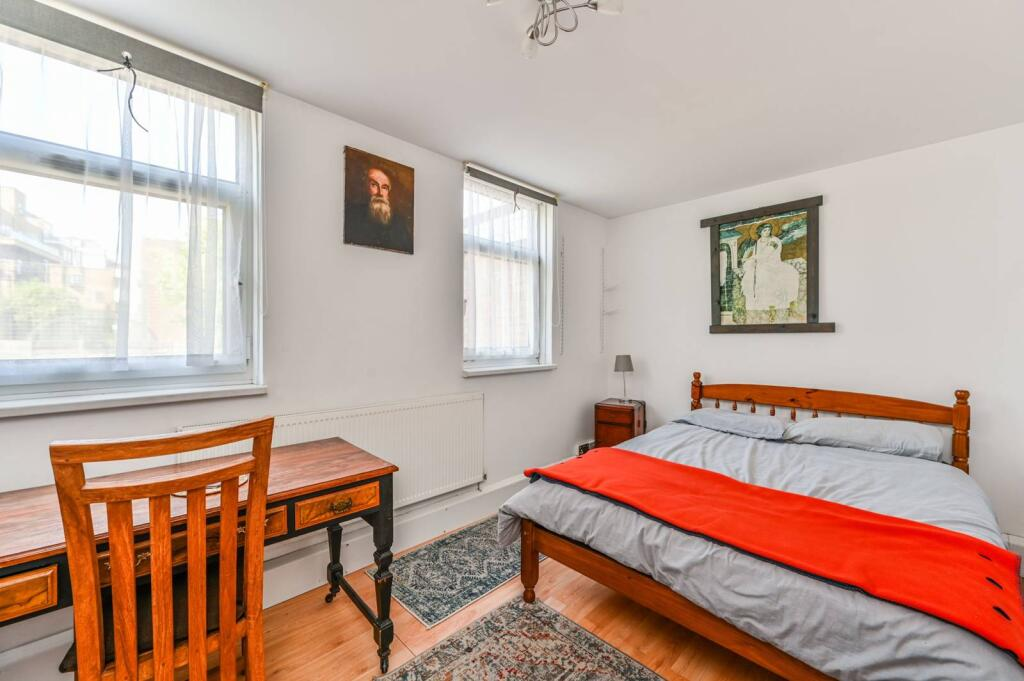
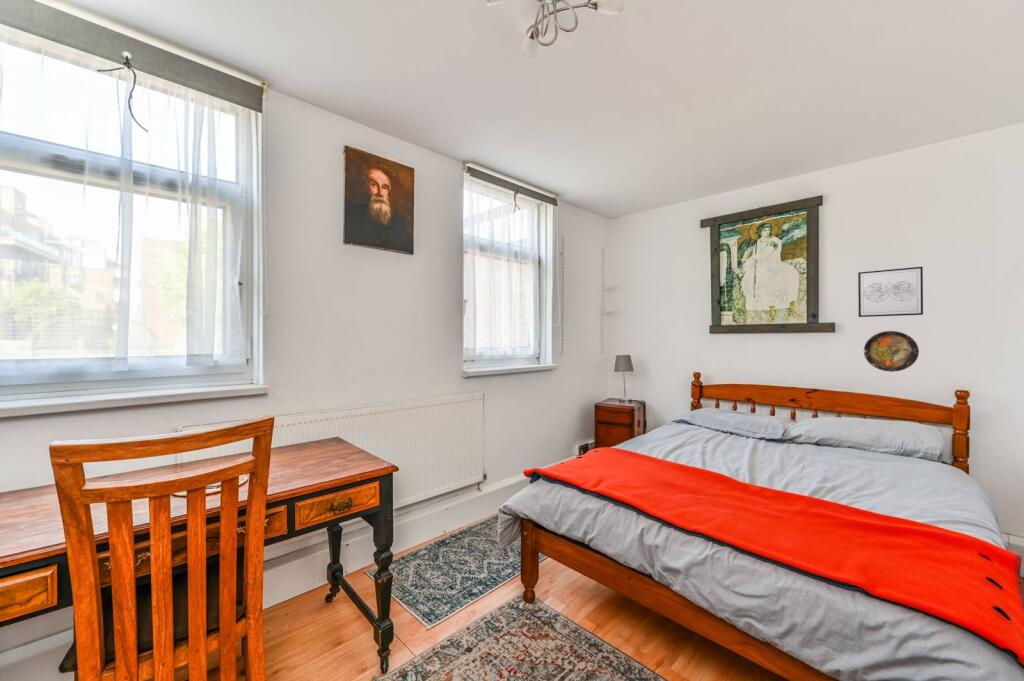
+ decorative plate [863,330,920,373]
+ wall art [857,266,924,318]
